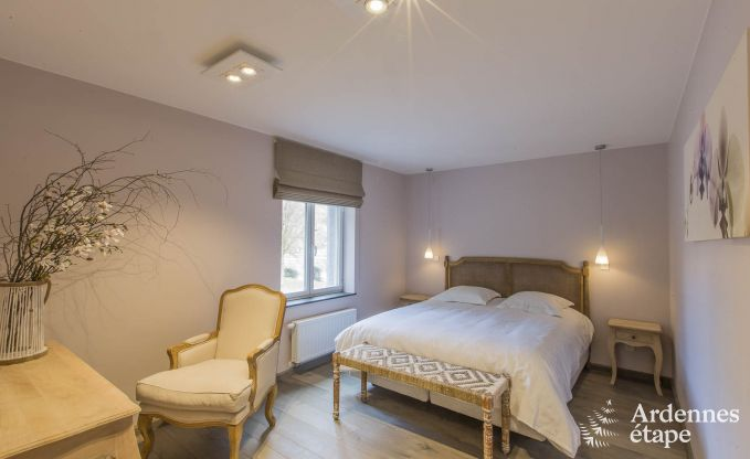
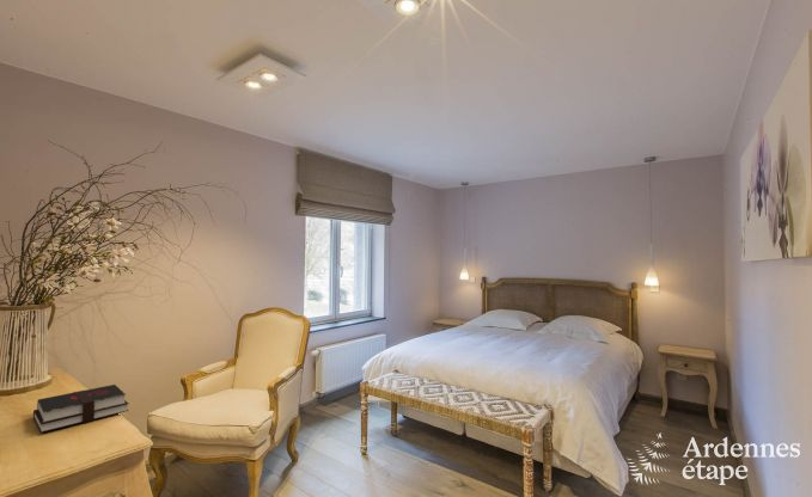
+ hardback book [32,384,129,434]
